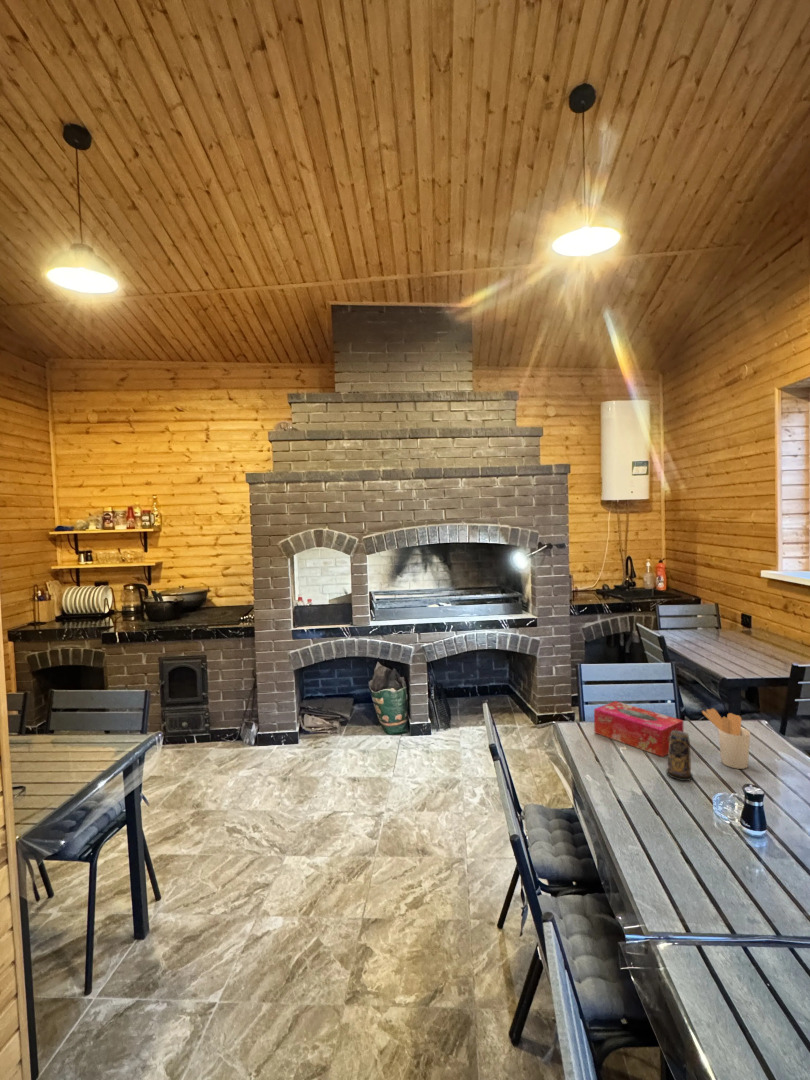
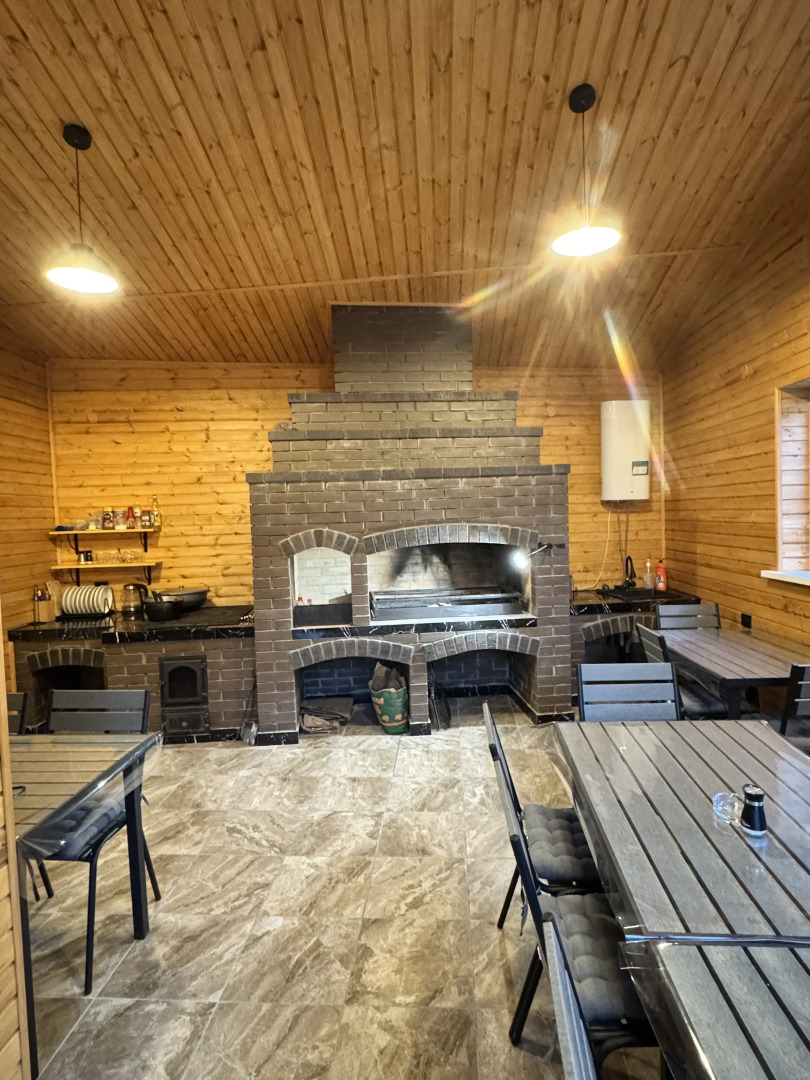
- tissue box [593,700,684,758]
- candle [665,731,694,782]
- utensil holder [701,707,751,770]
